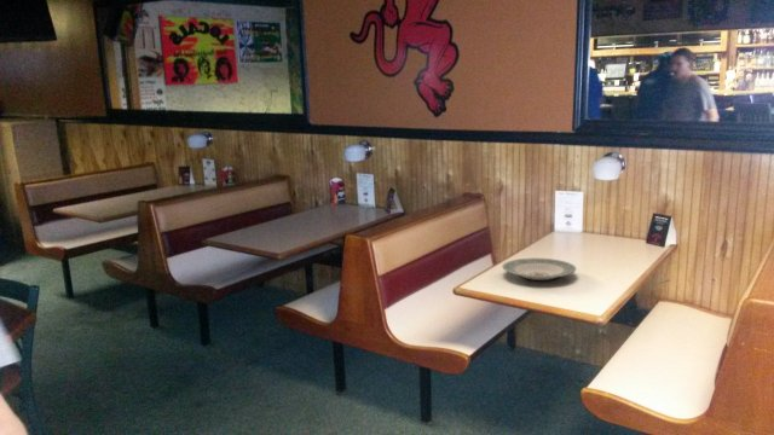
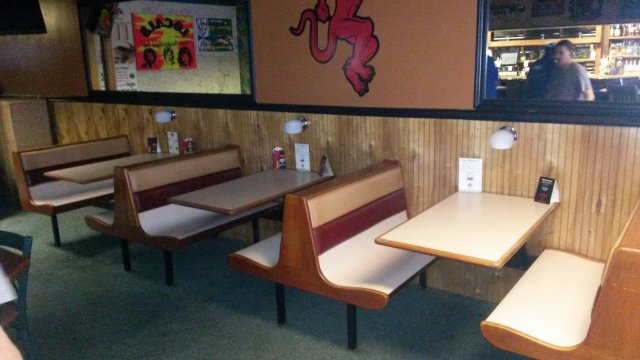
- plate [502,257,577,282]
